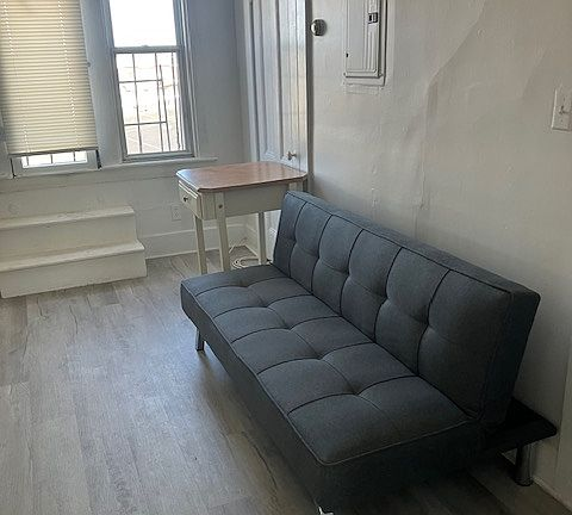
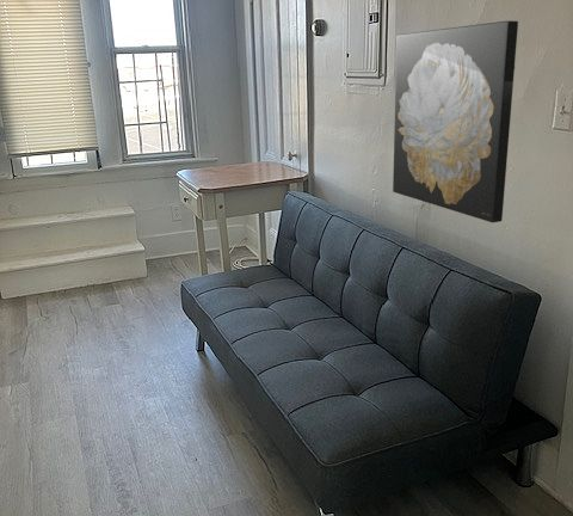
+ wall art [392,20,519,223]
